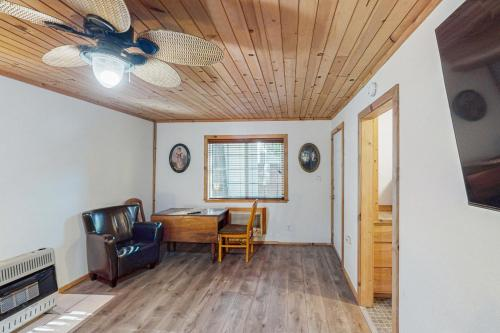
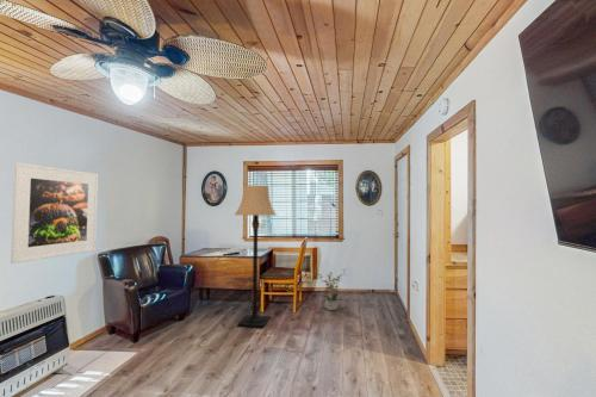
+ lamp [234,185,278,329]
+ potted plant [316,272,346,311]
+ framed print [10,161,99,265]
